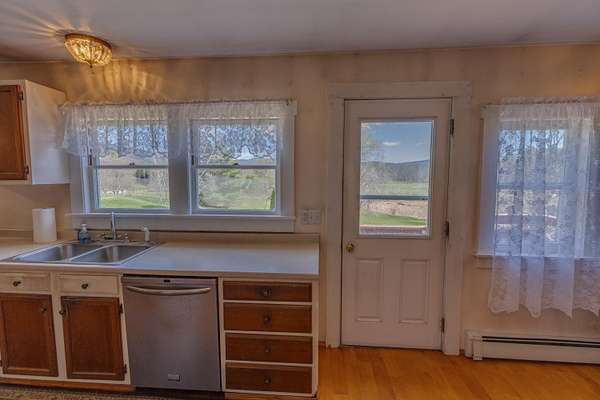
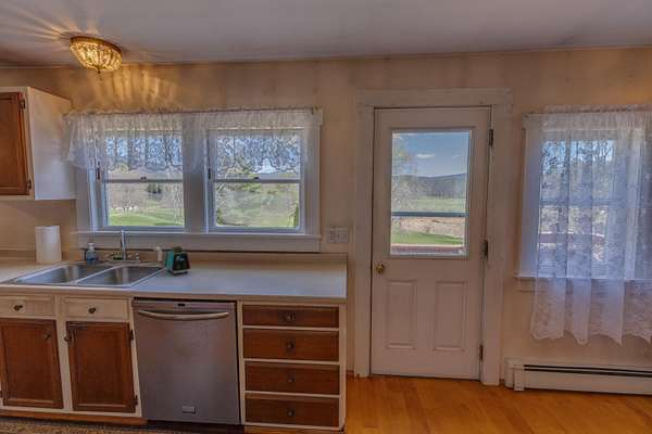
+ toaster [164,245,191,276]
